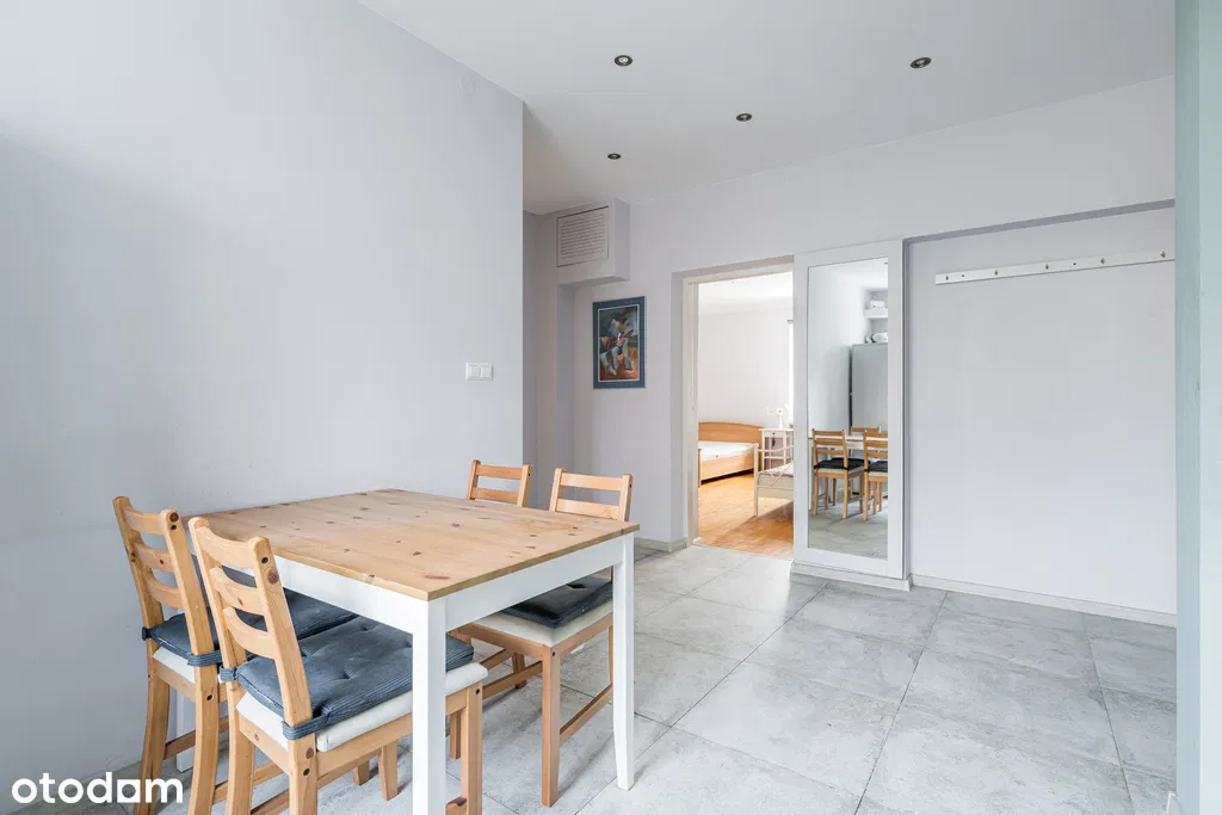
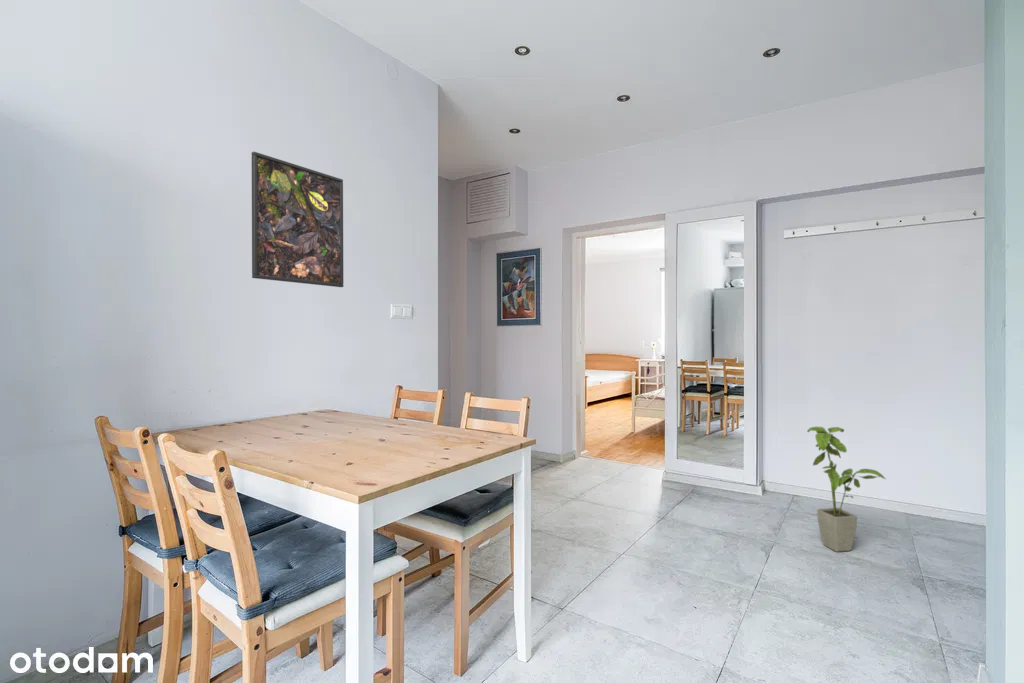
+ house plant [806,426,886,553]
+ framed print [251,151,344,288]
